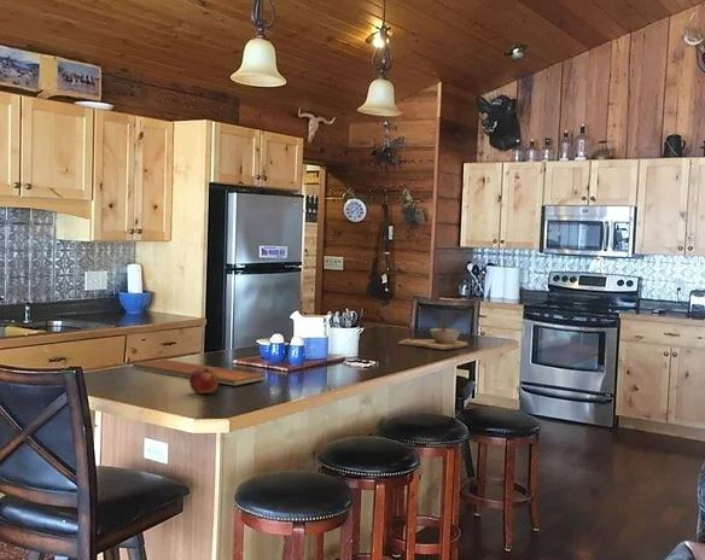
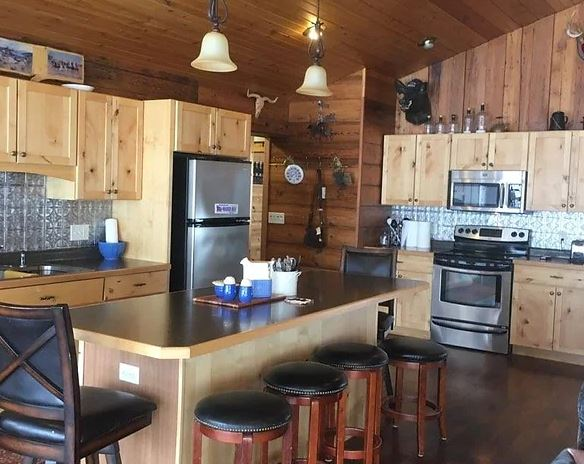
- fruit [188,368,219,395]
- bowl [397,316,468,350]
- chopping board [132,358,267,386]
